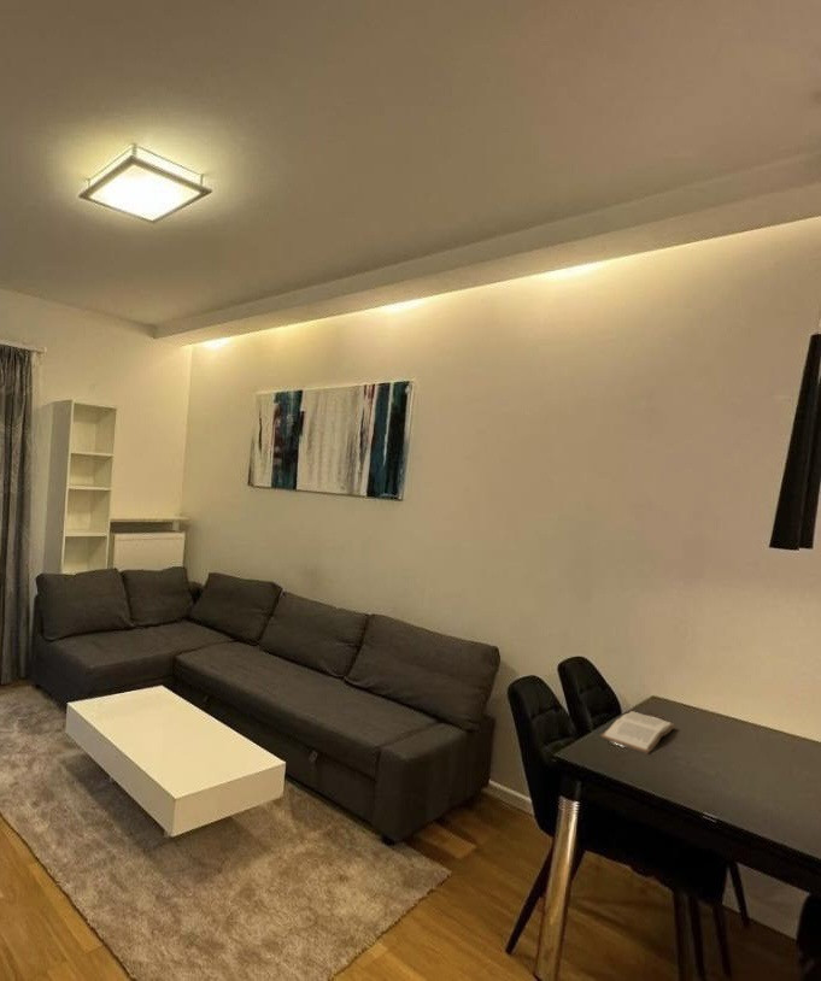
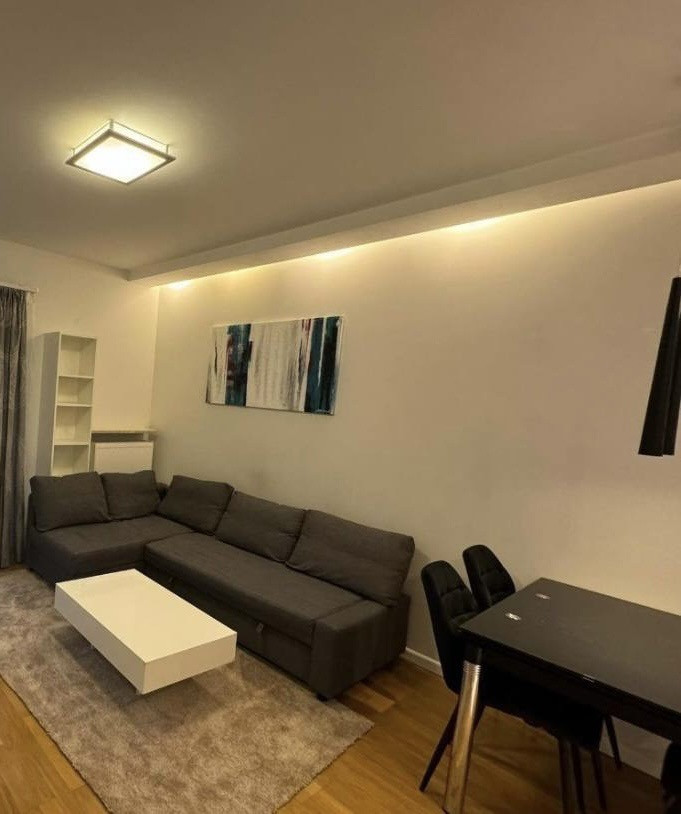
- book [599,710,675,754]
